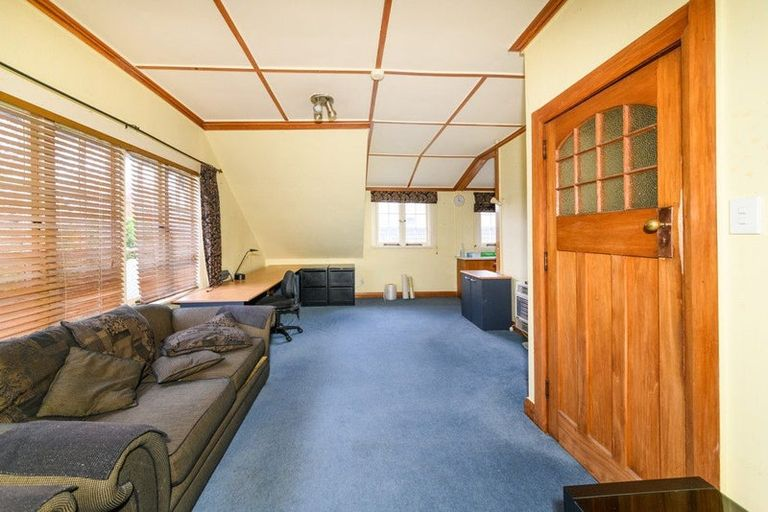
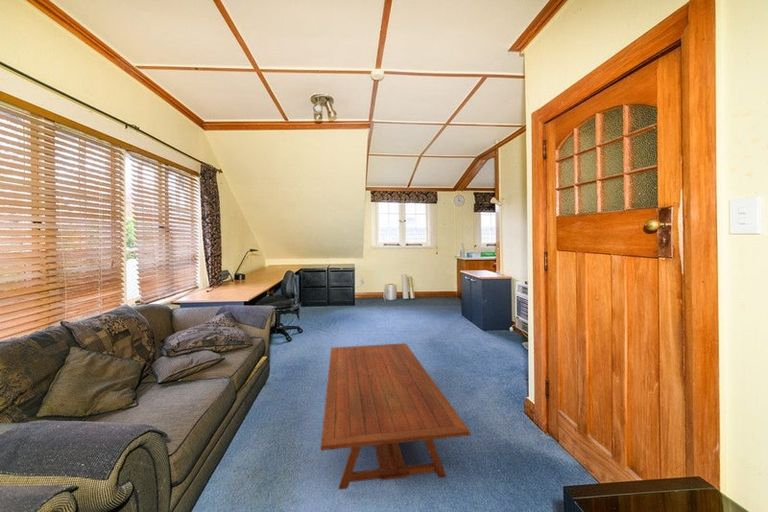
+ coffee table [320,342,472,491]
